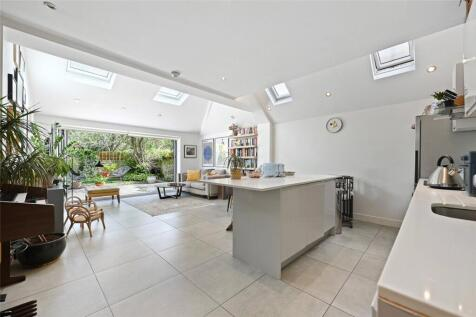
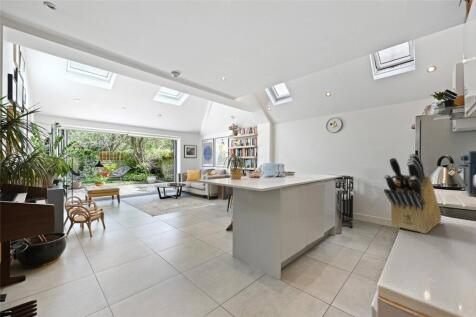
+ knife block [383,152,442,234]
